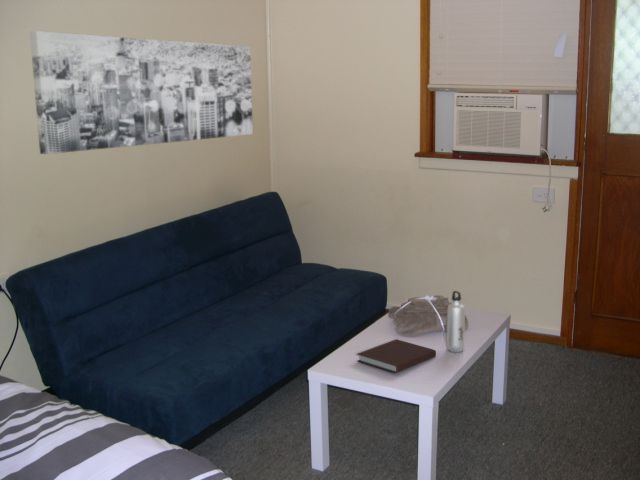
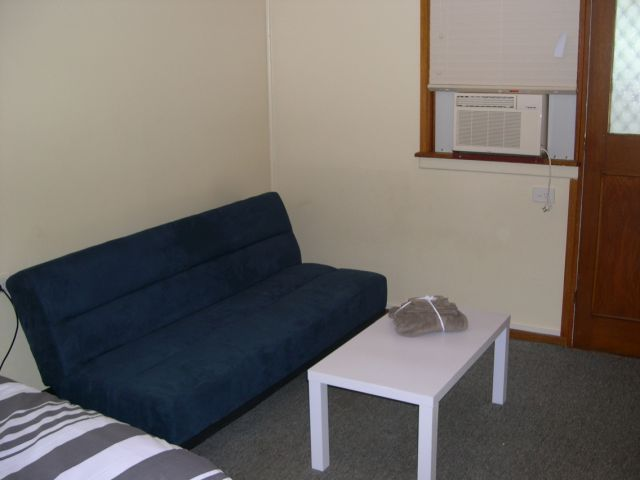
- wall art [29,30,254,155]
- notebook [356,338,437,374]
- water bottle [446,290,466,353]
